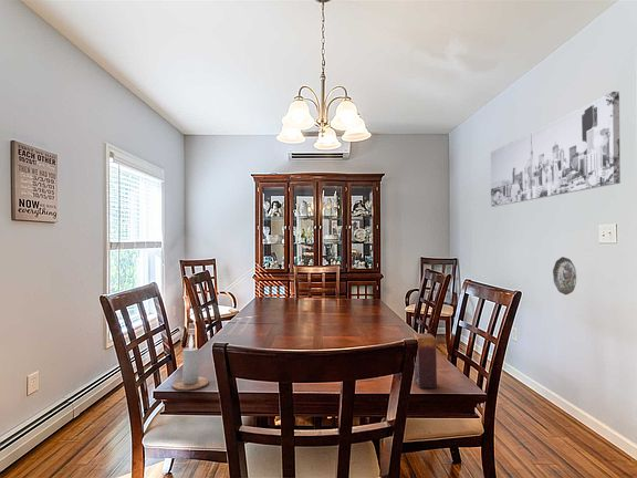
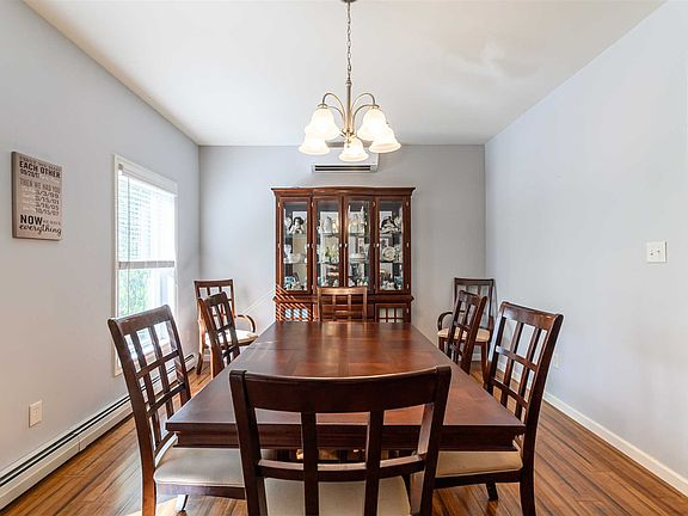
- candle [171,333,209,392]
- decorative plate [552,256,577,295]
- wall art [490,91,622,208]
- candle [413,332,438,389]
